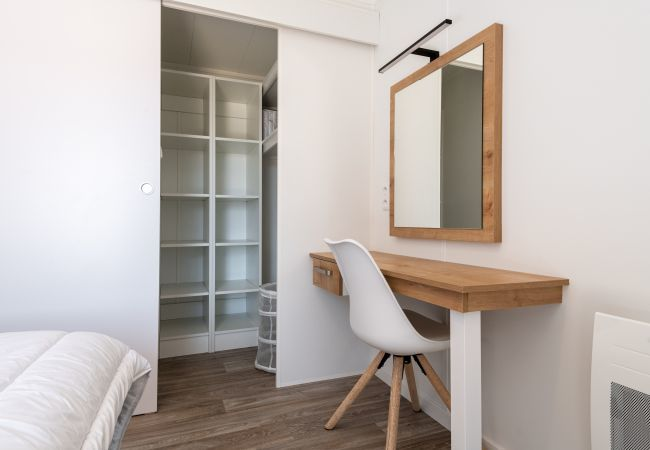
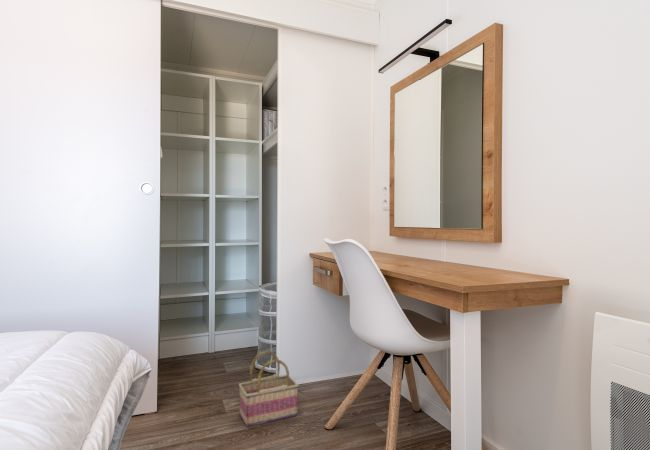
+ basket [238,350,299,428]
